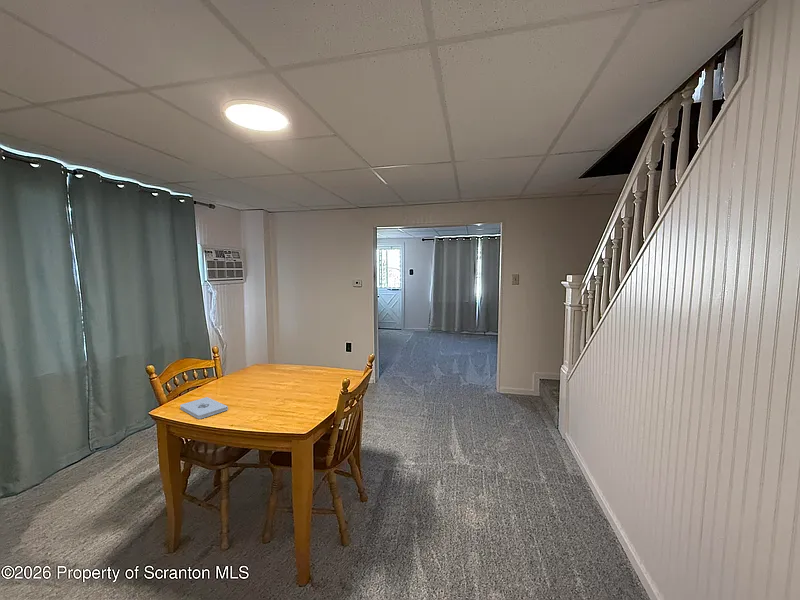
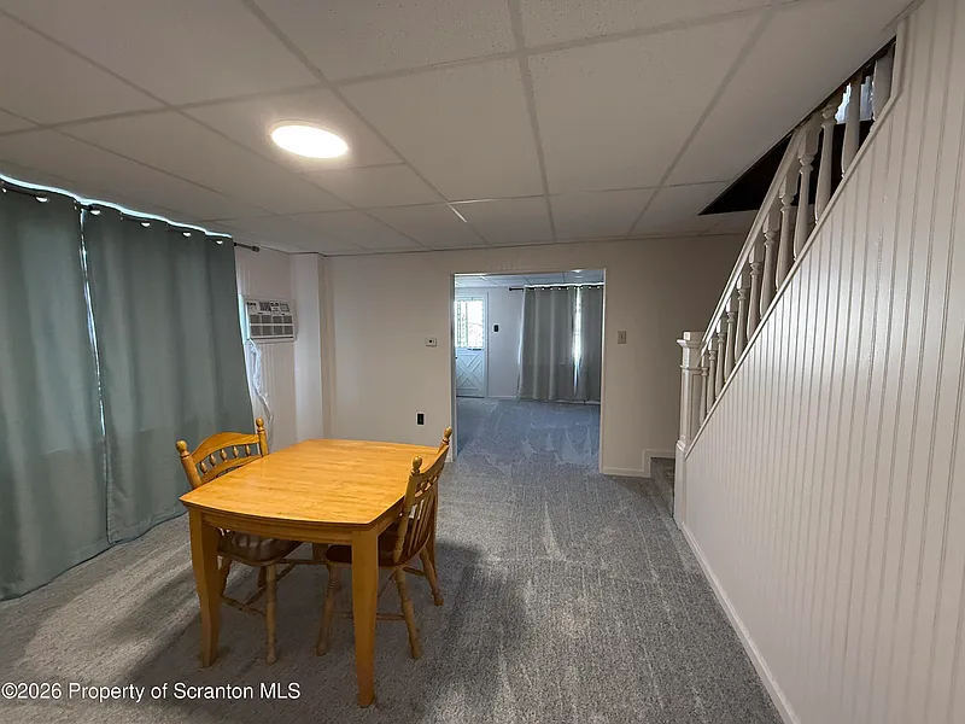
- notepad [179,396,229,420]
